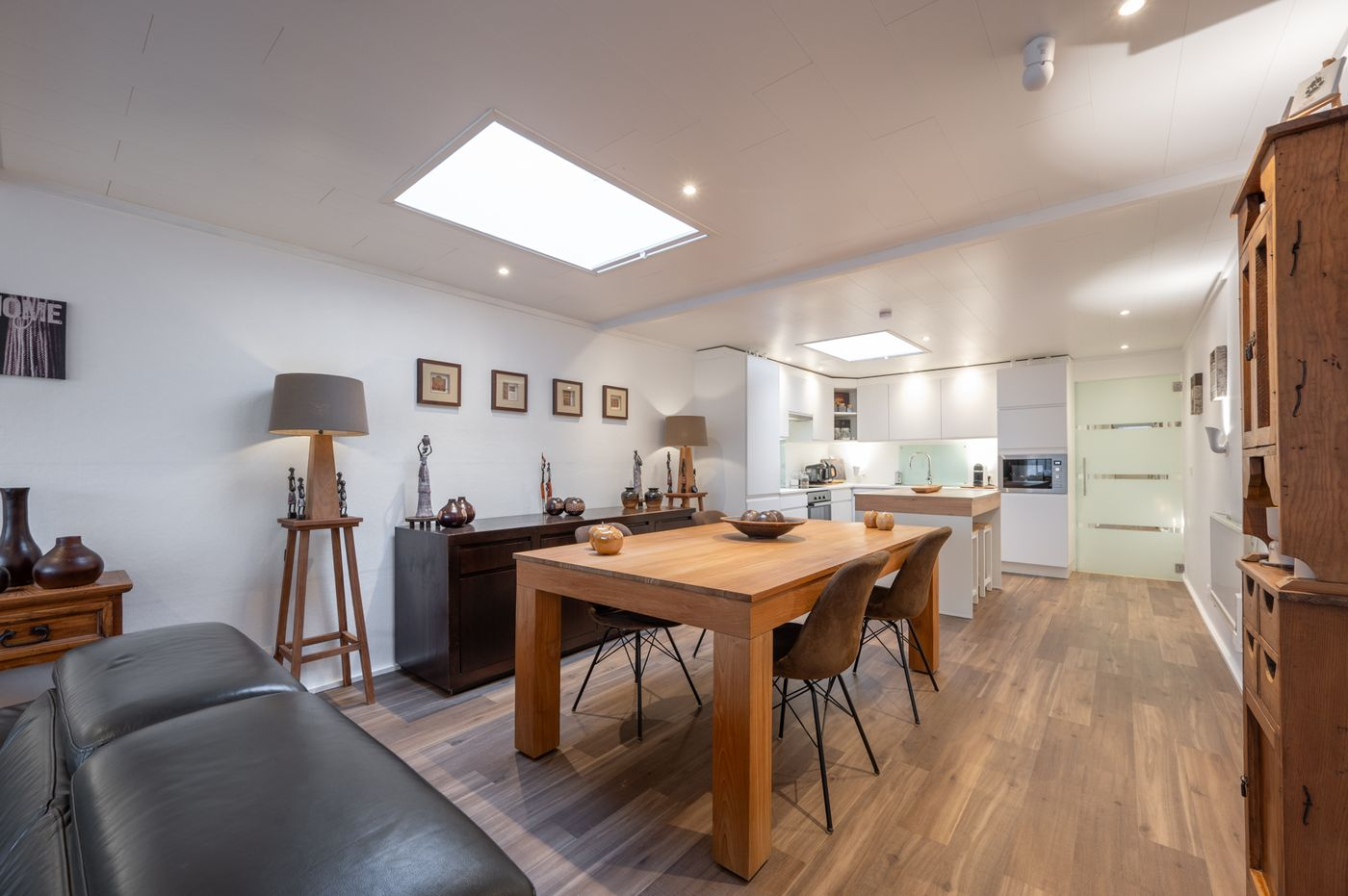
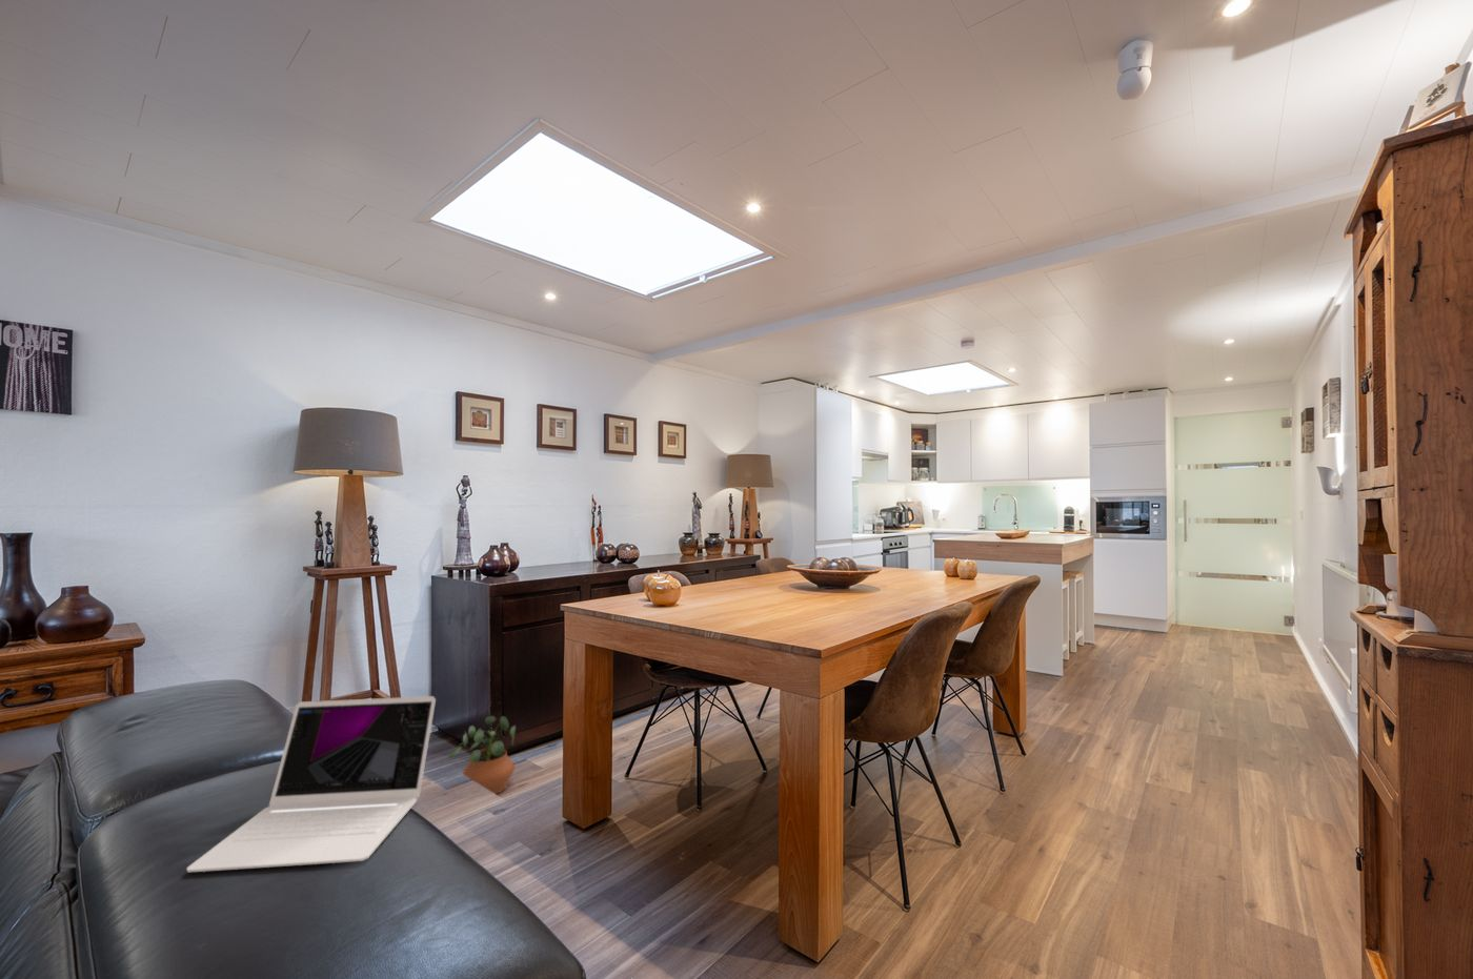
+ potted plant [447,715,517,795]
+ laptop [186,695,437,873]
